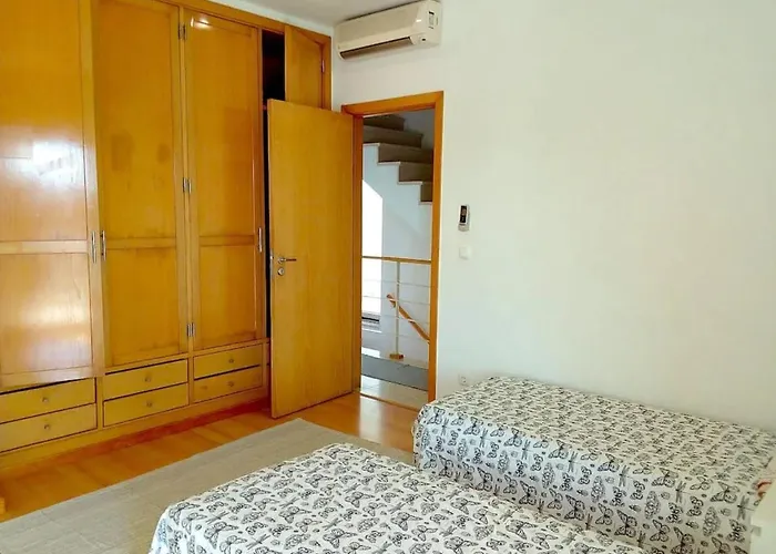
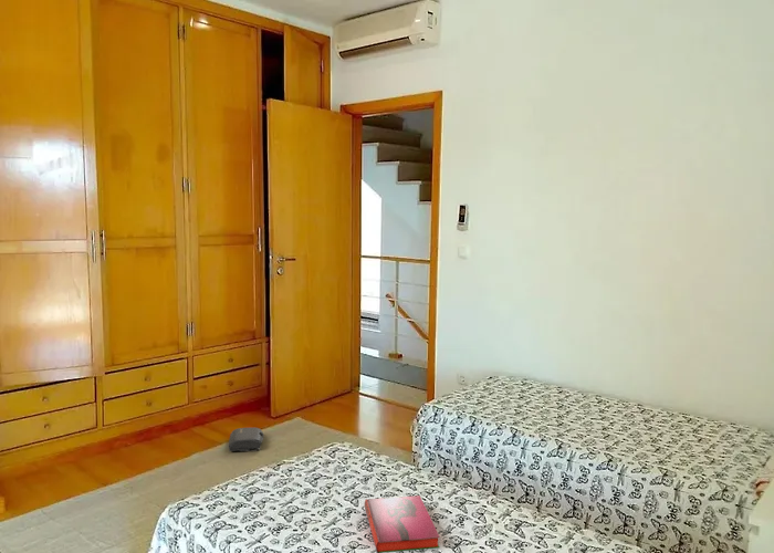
+ hardback book [364,494,441,553]
+ bag [228,427,265,452]
